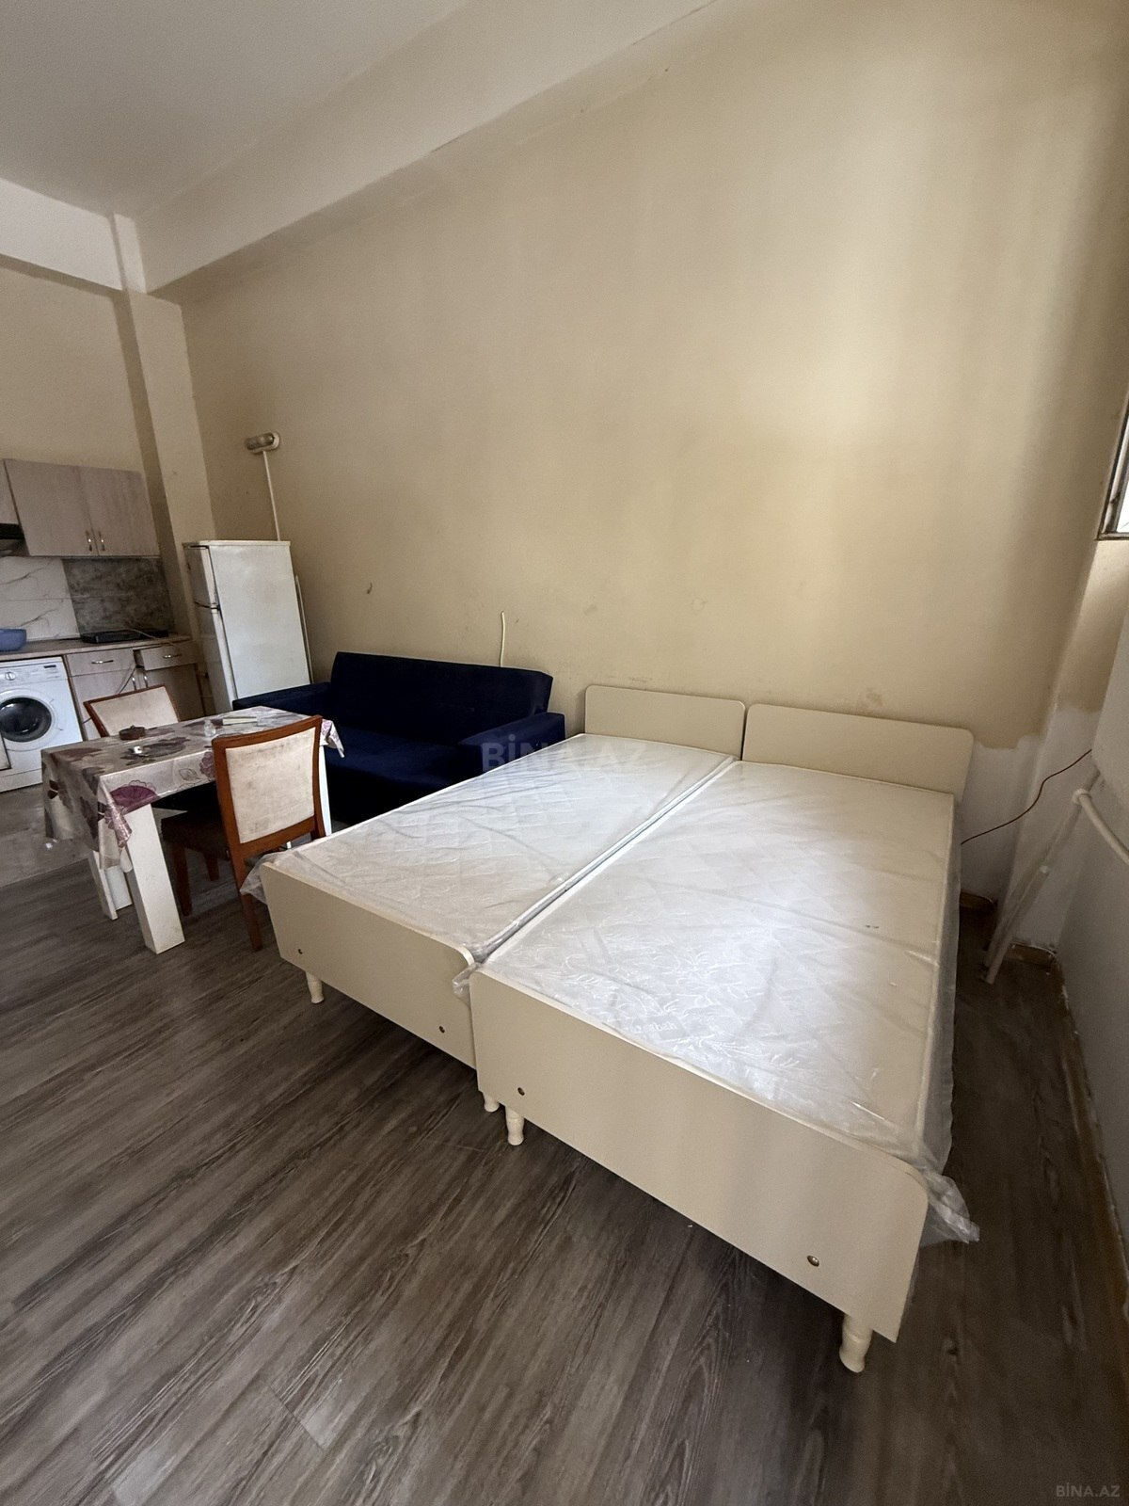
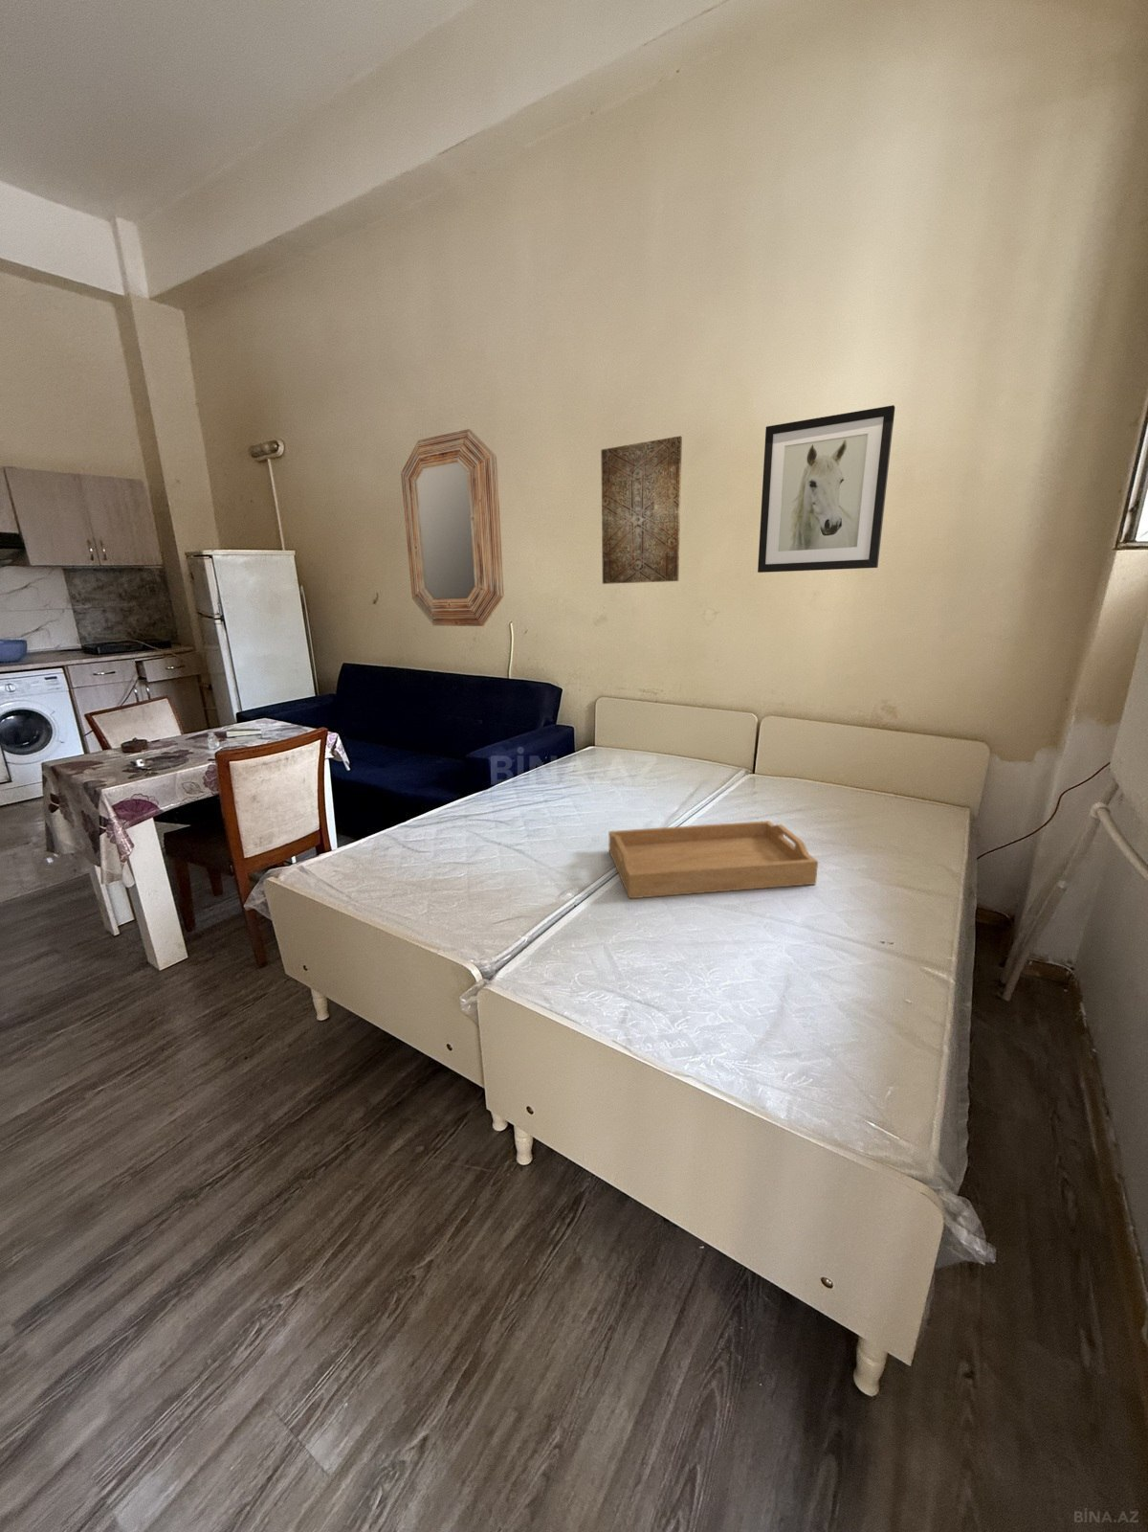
+ wall art [599,434,683,585]
+ serving tray [609,819,819,899]
+ wall art [757,404,896,573]
+ home mirror [400,428,505,627]
